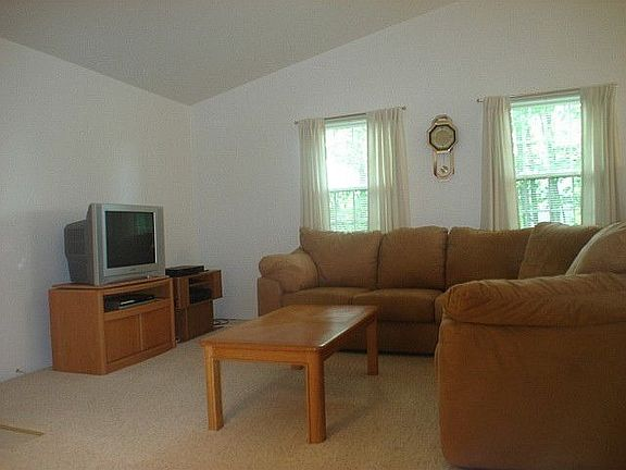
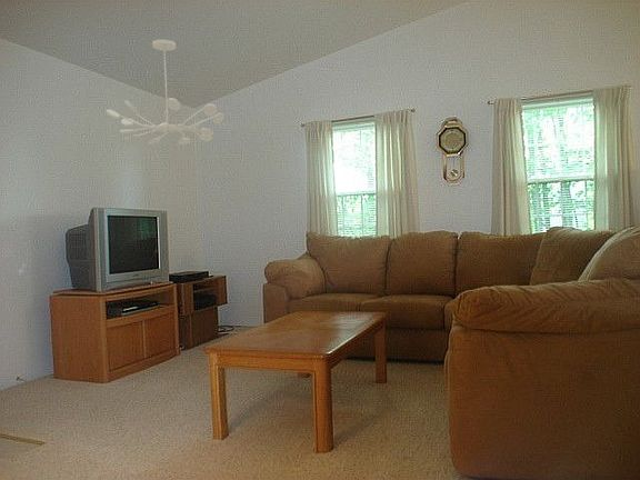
+ chandelier [104,38,226,146]
